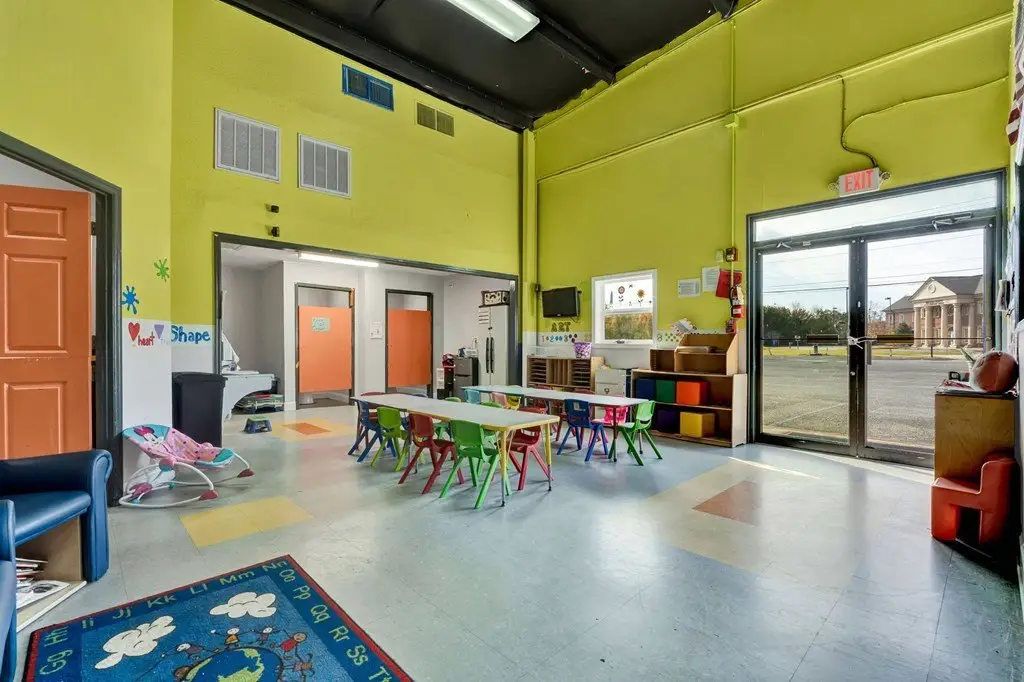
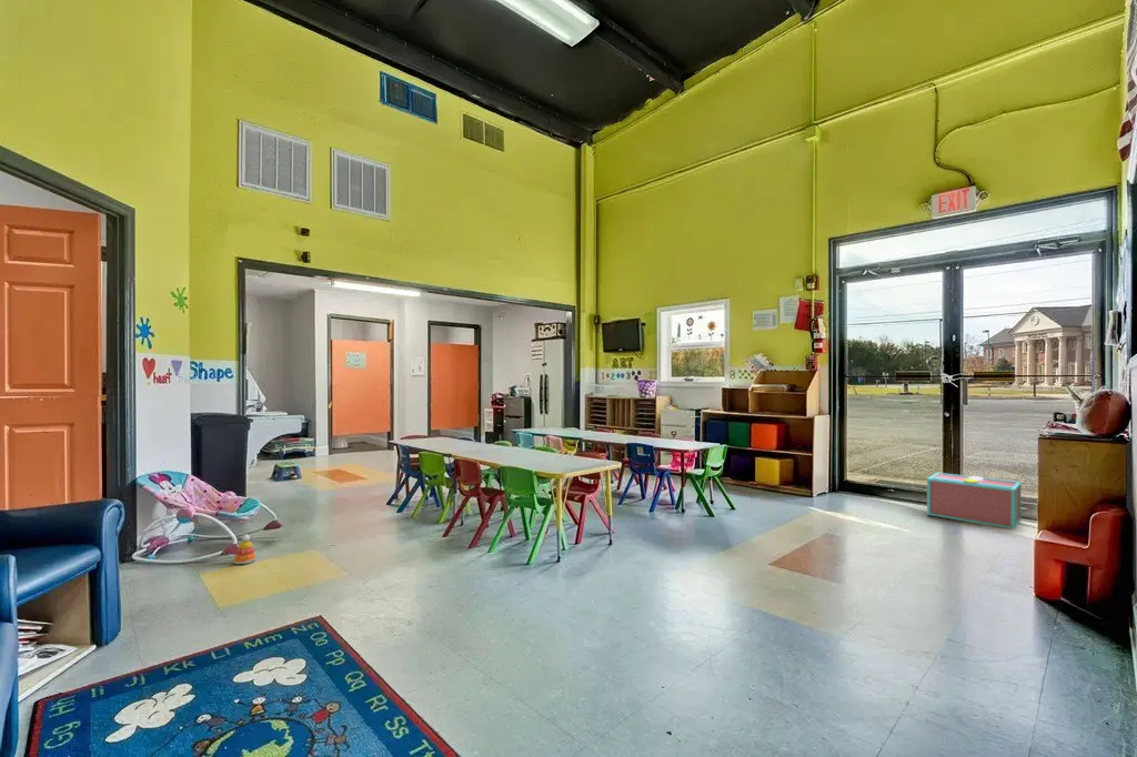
+ toy box [926,472,1023,531]
+ stacking toy [232,533,258,565]
